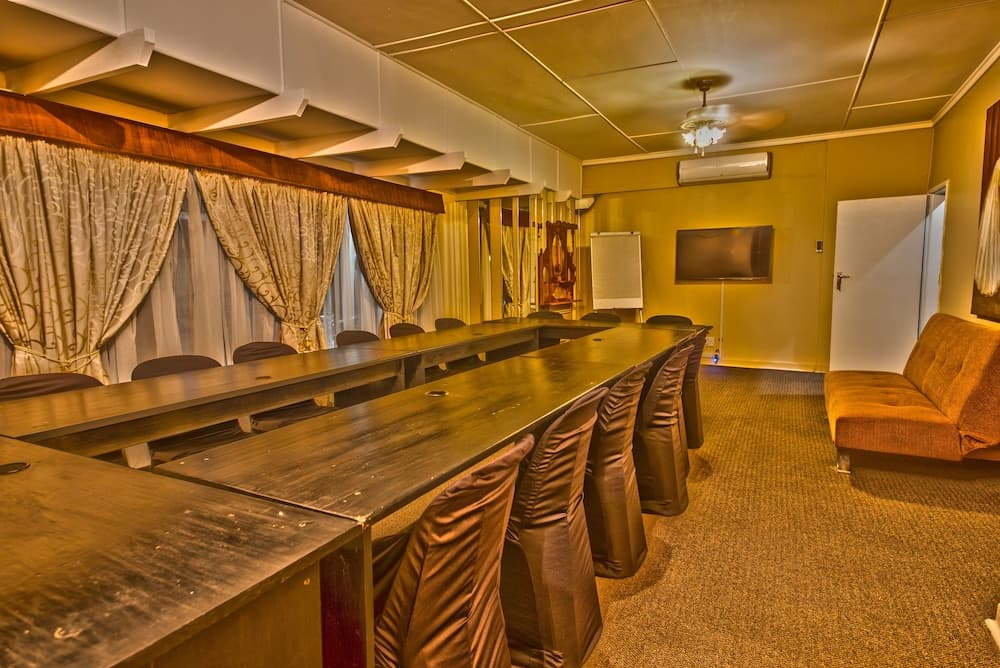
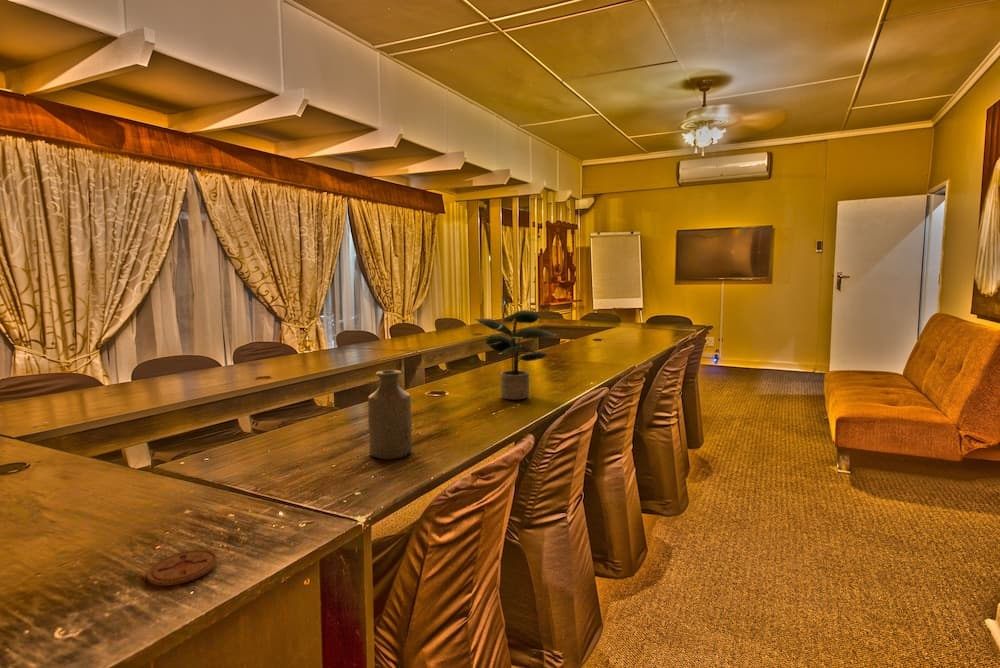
+ bottle [367,369,413,461]
+ coaster [146,549,219,587]
+ potted plant [473,309,557,401]
